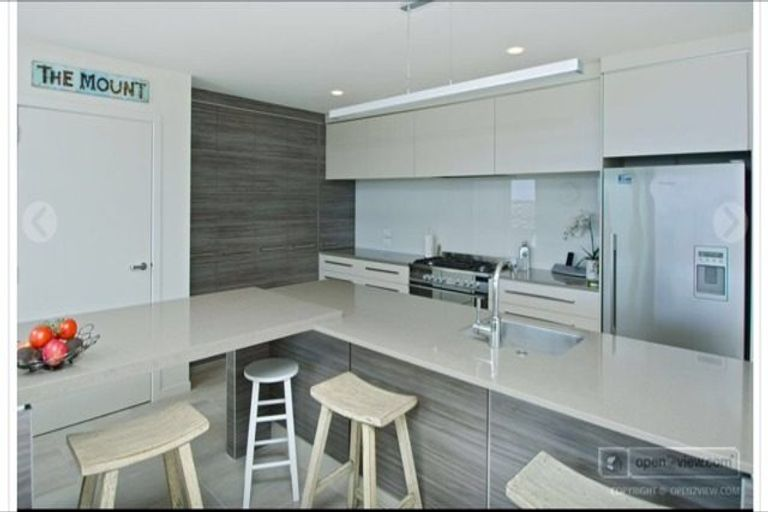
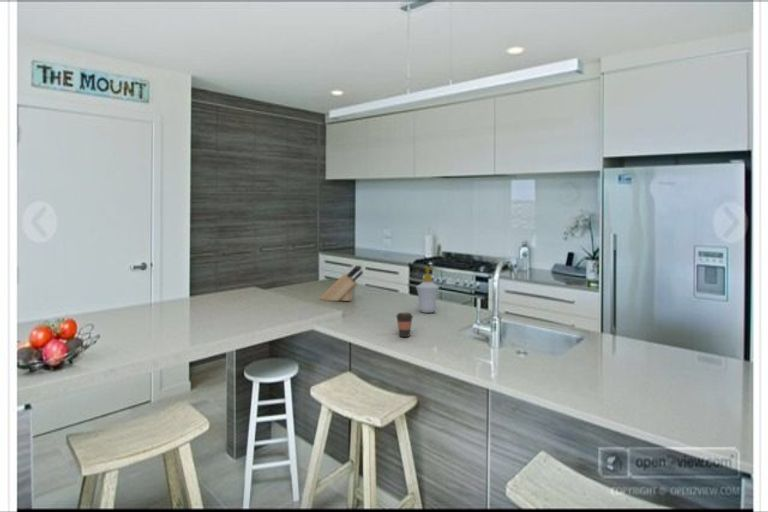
+ knife block [318,264,364,302]
+ soap bottle [415,266,440,314]
+ coffee cup [395,312,414,338]
